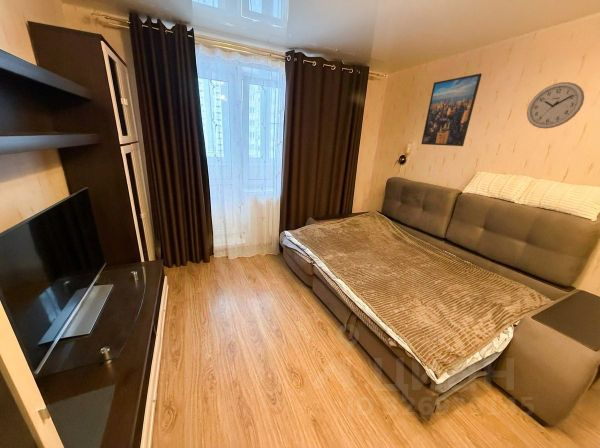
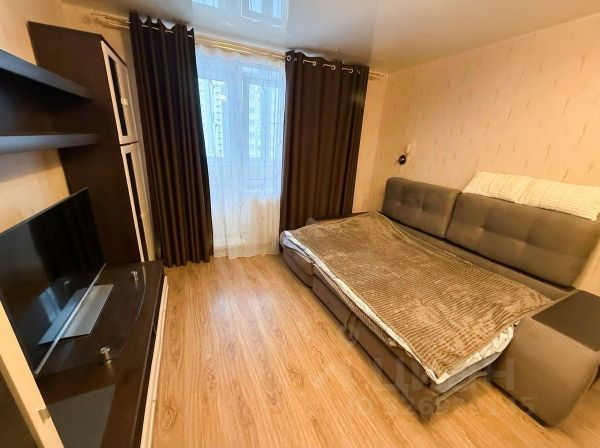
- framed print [420,72,483,147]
- wall clock [526,81,585,130]
